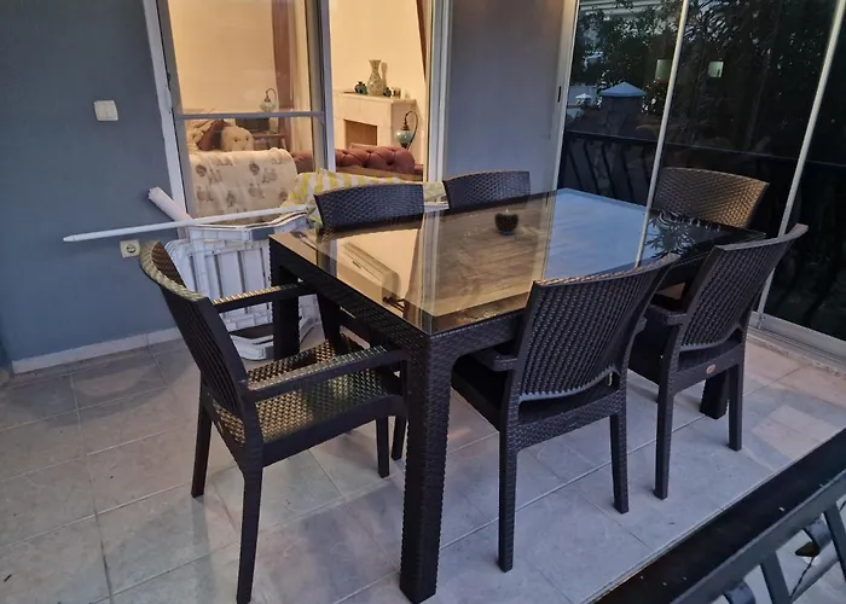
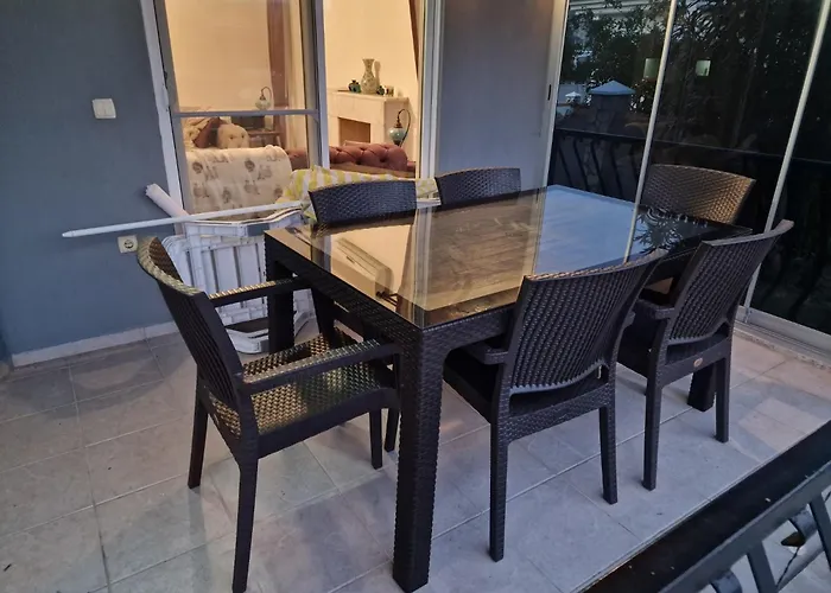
- candle [493,208,521,236]
